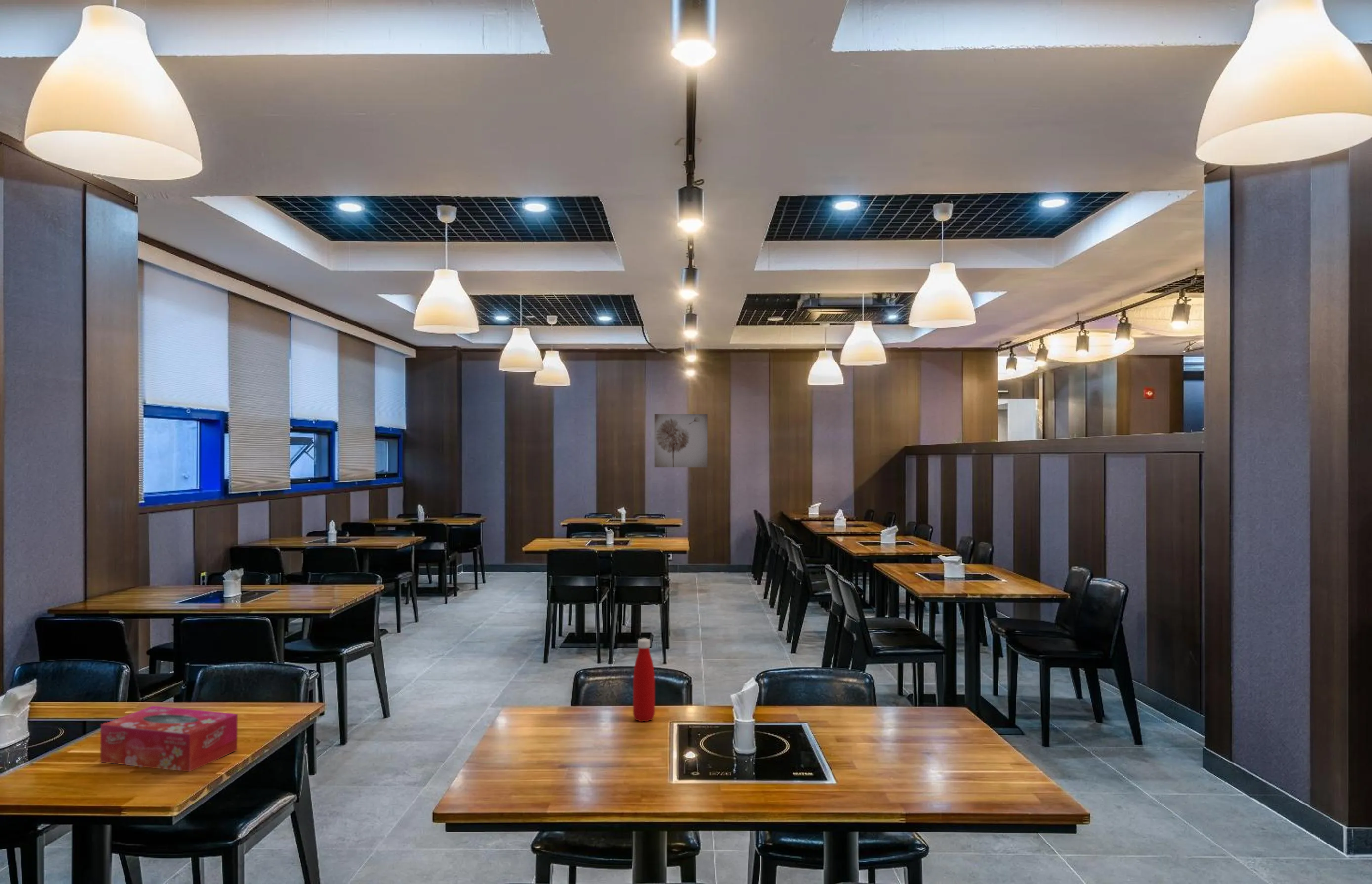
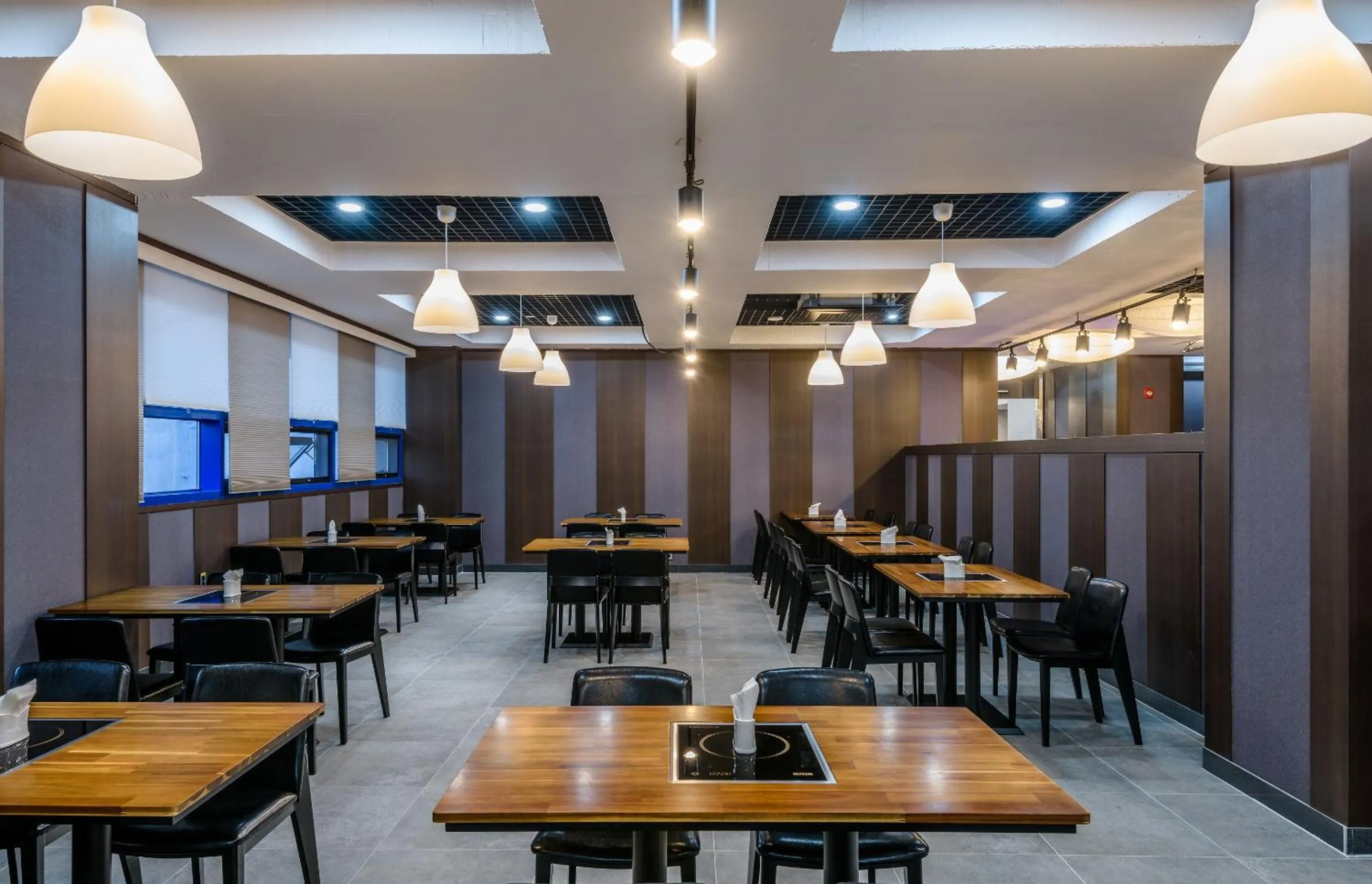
- tissue box [100,705,238,772]
- wall art [654,413,708,468]
- bottle [633,638,655,722]
